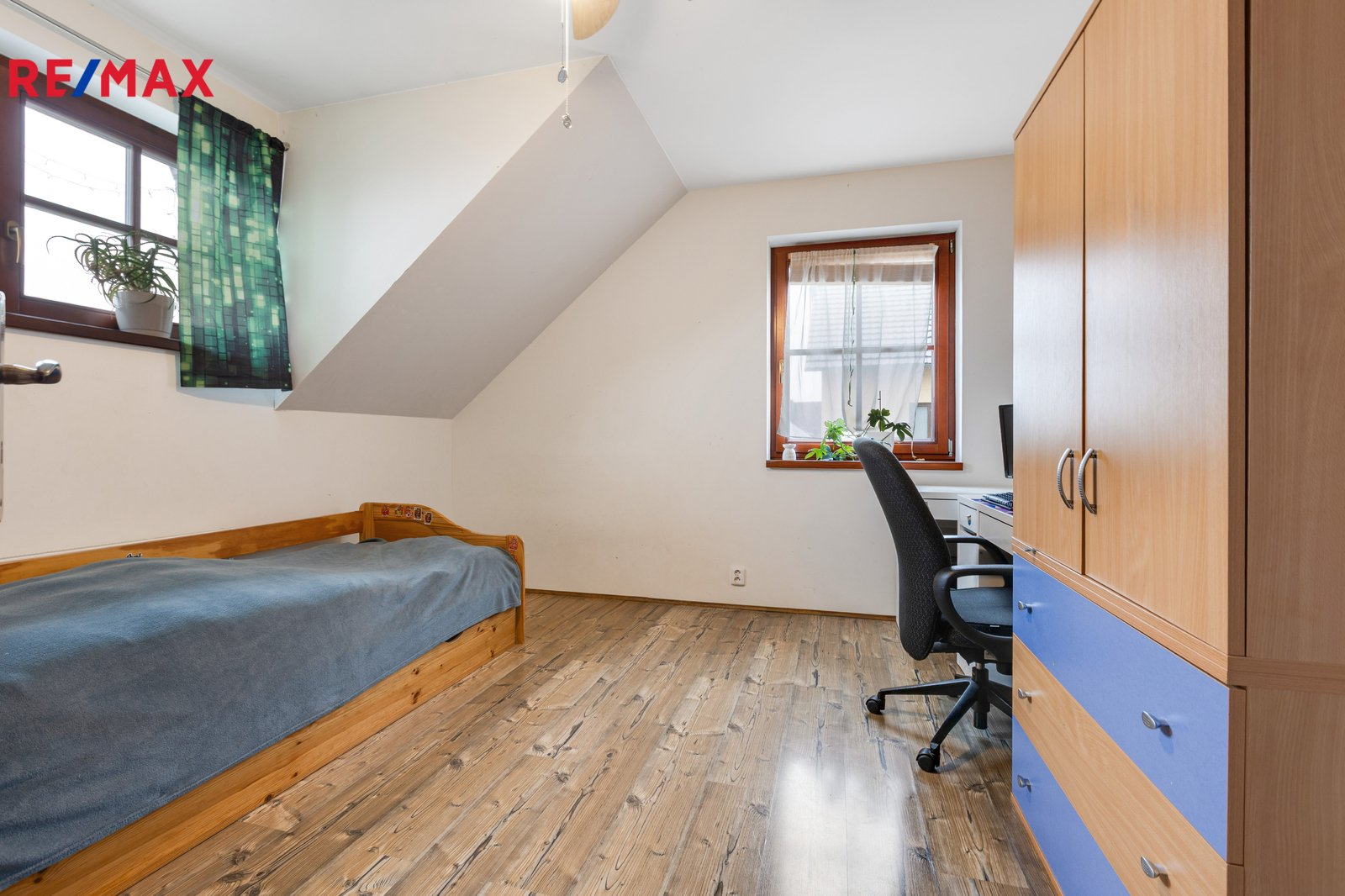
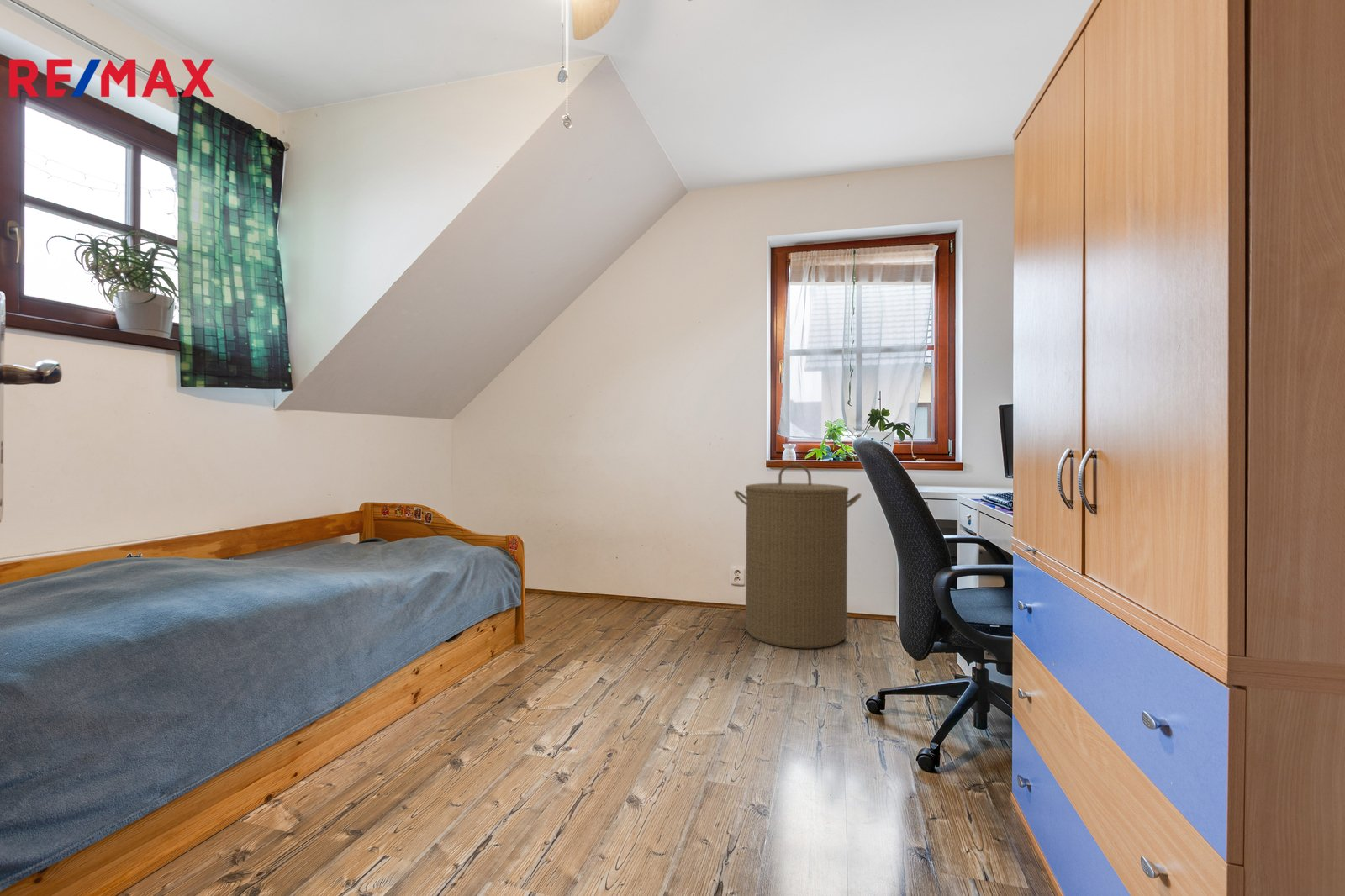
+ laundry hamper [733,462,862,649]
